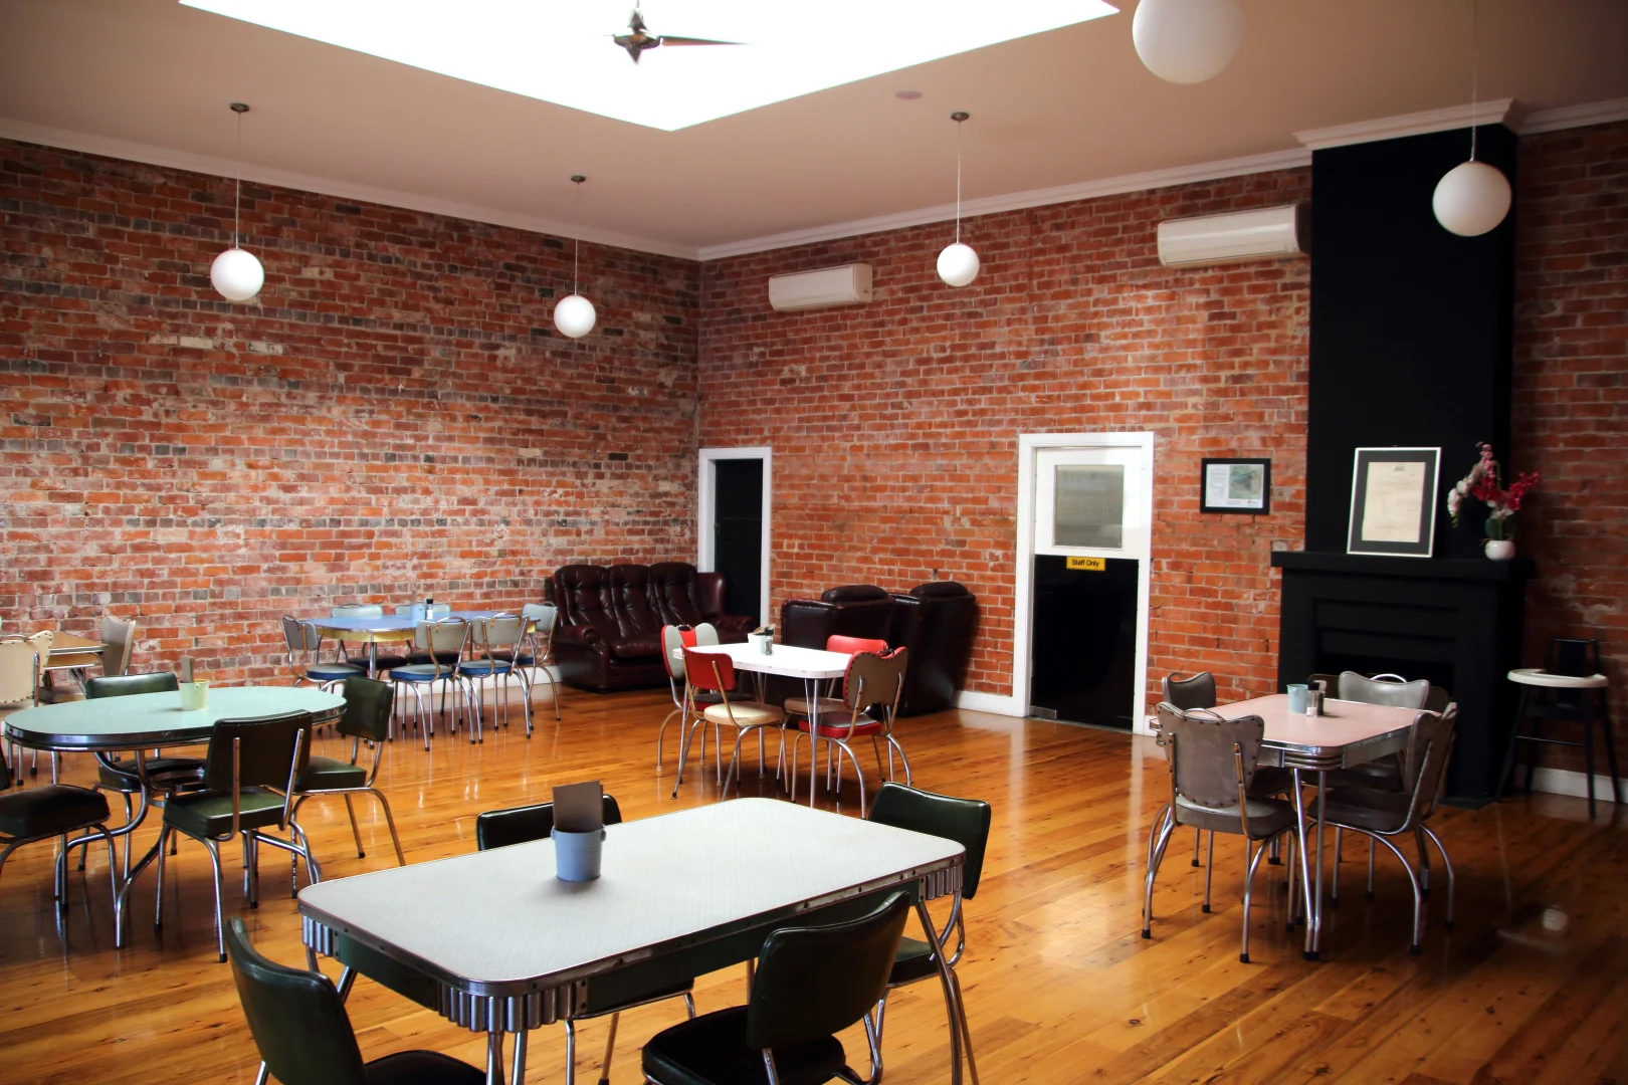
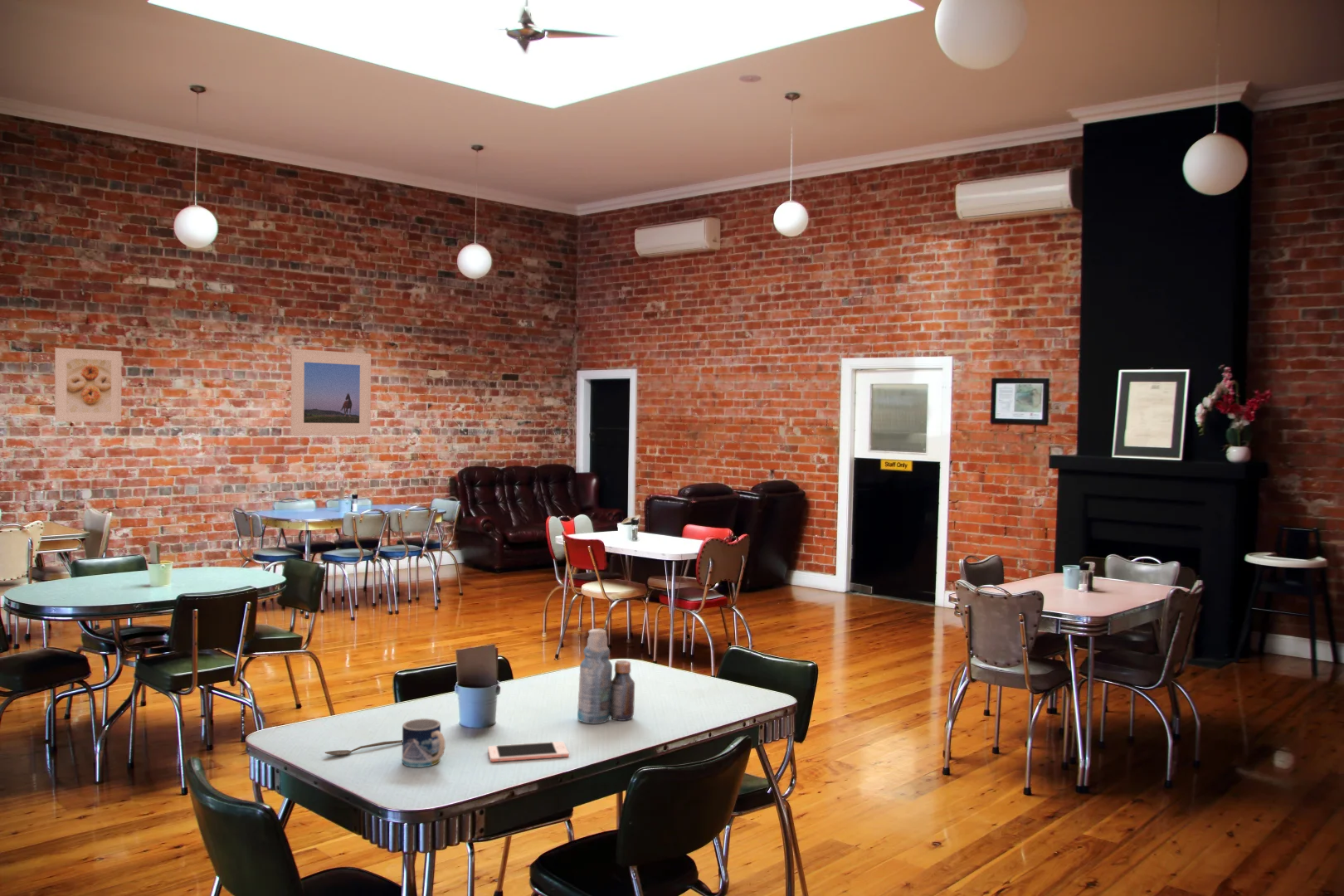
+ spoon [324,739,402,756]
+ cell phone [487,741,570,762]
+ bottle [577,627,635,724]
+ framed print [54,347,122,423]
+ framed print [290,348,372,436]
+ mug [402,718,446,768]
